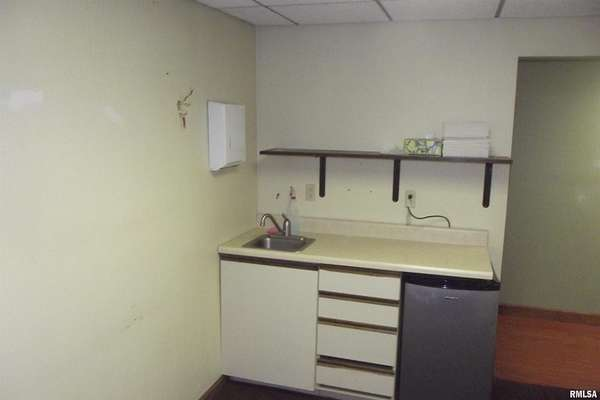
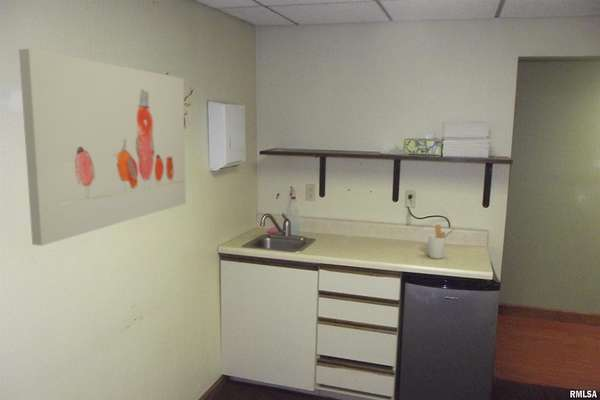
+ utensil holder [427,223,456,260]
+ wall art [18,48,187,247]
